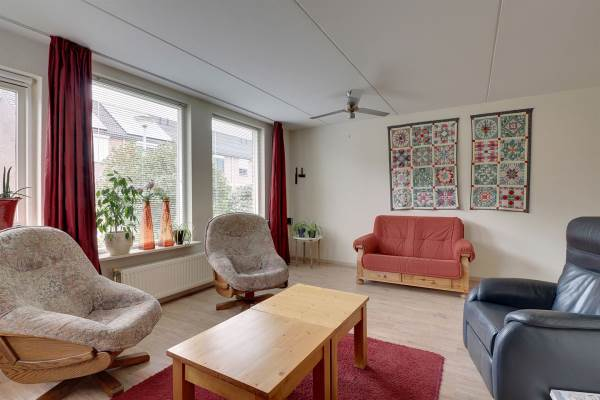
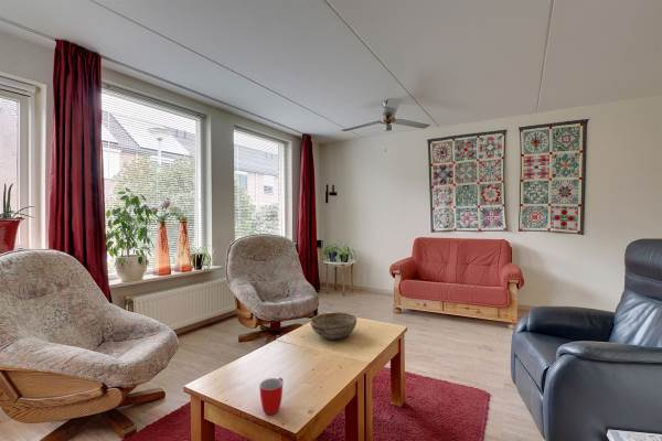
+ bowl [309,312,357,341]
+ mug [258,377,284,416]
